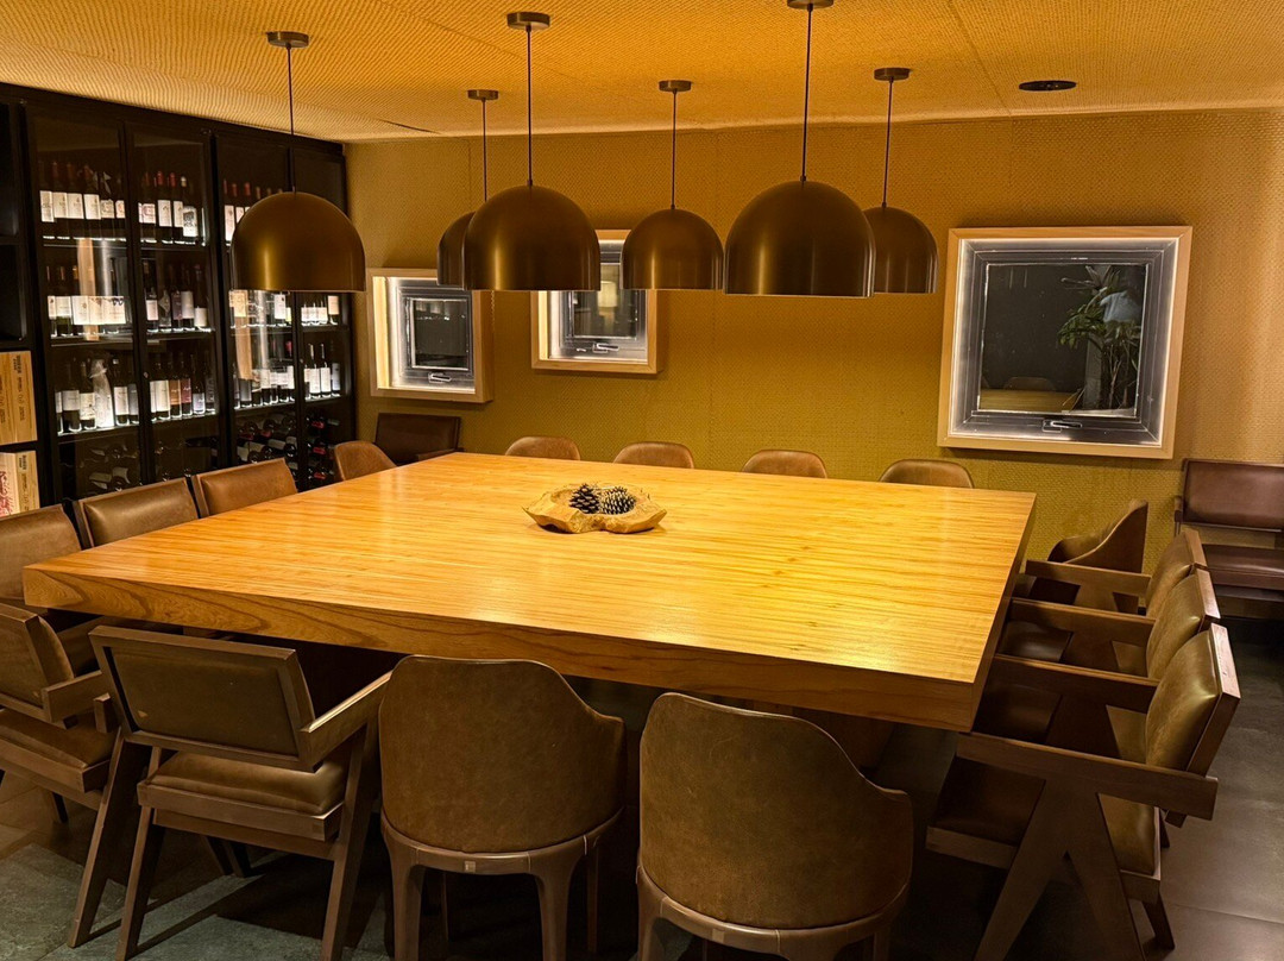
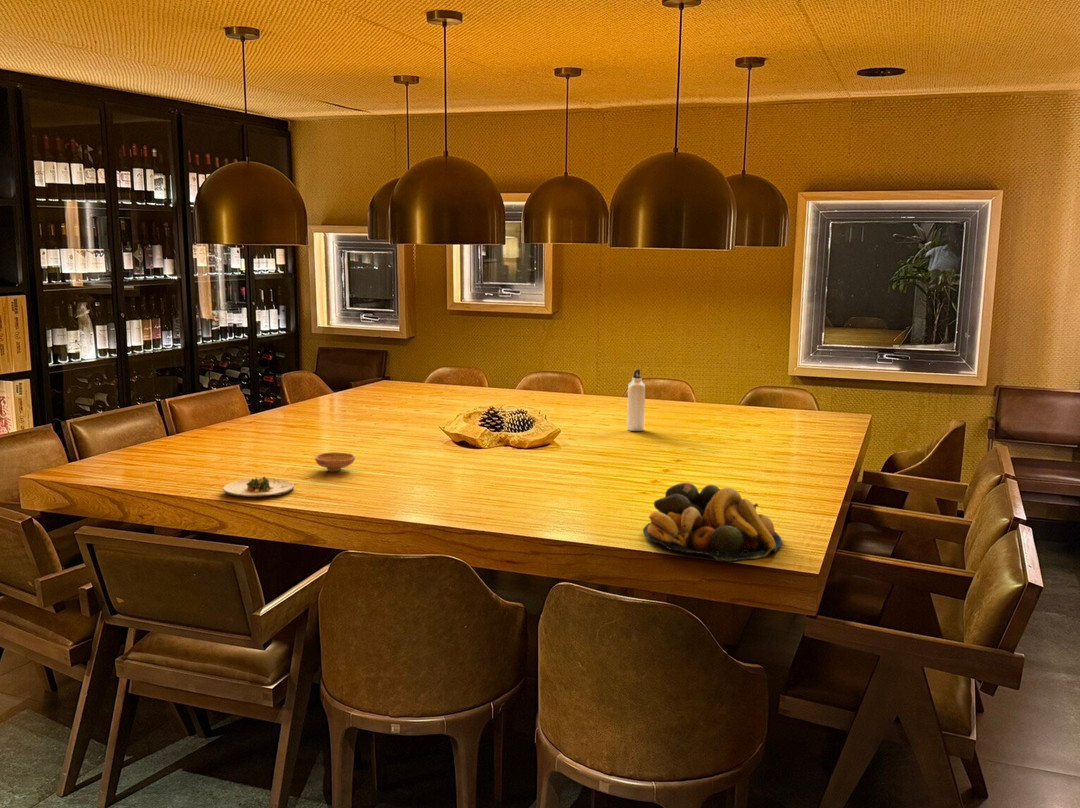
+ salad plate [222,475,295,498]
+ water bottle [626,368,646,432]
+ fruit bowl [642,482,783,563]
+ bowl [314,451,356,472]
